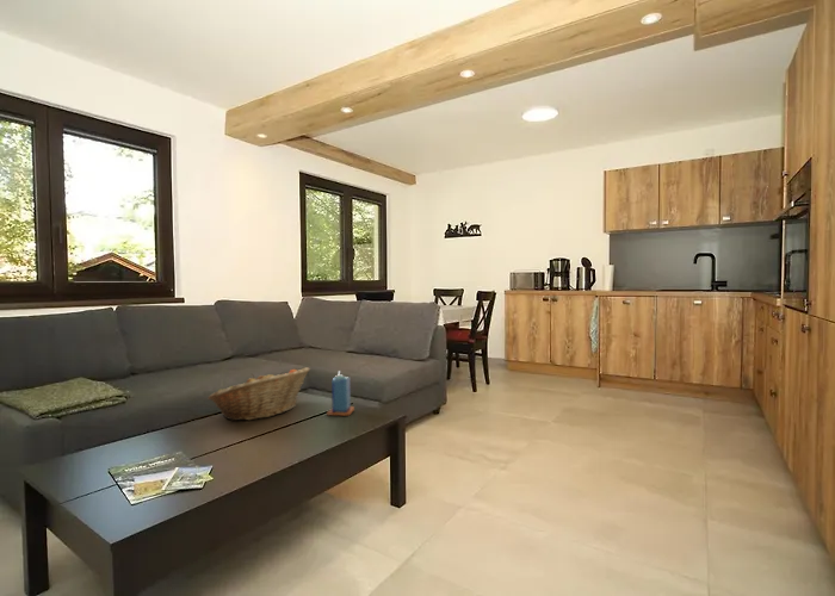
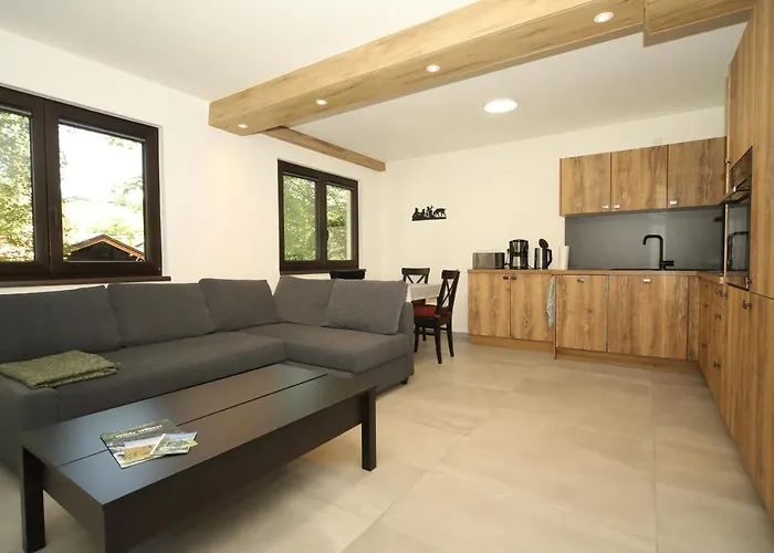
- fruit basket [206,366,311,422]
- candle [326,370,355,417]
